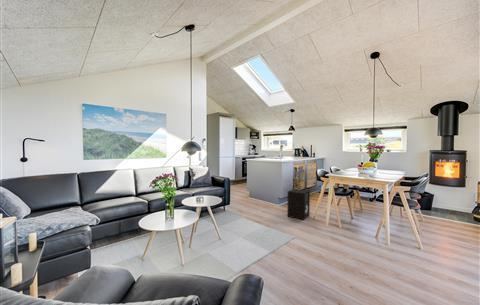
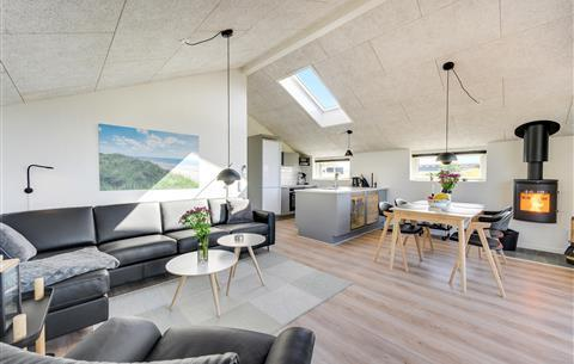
- speaker [287,188,311,221]
